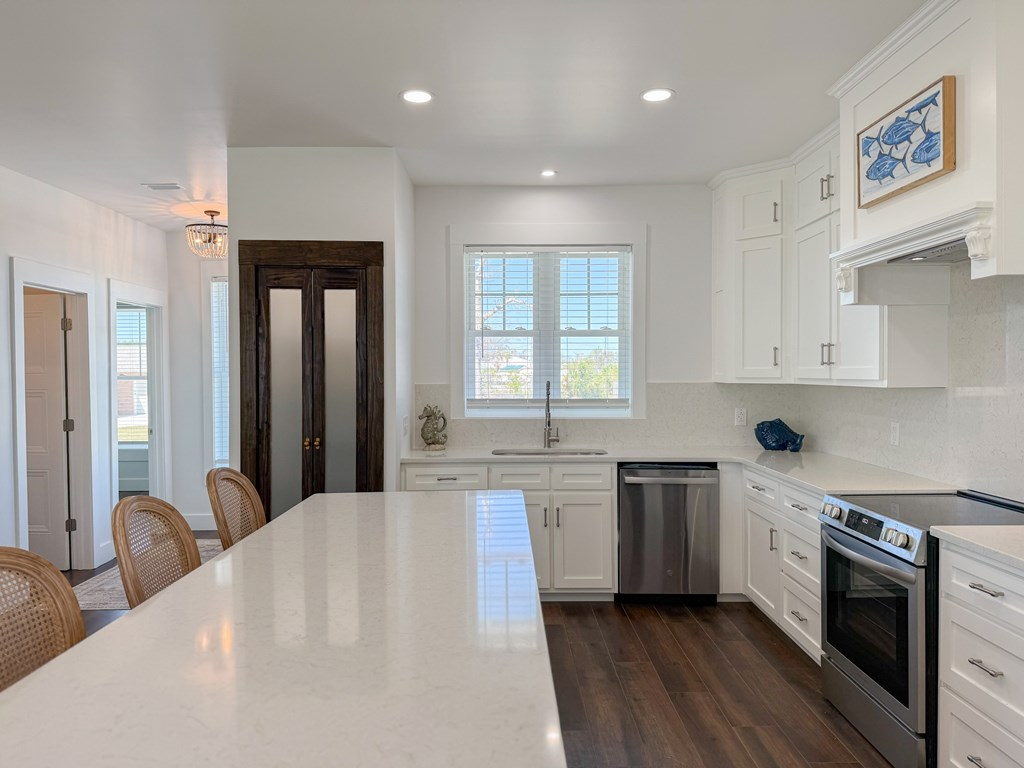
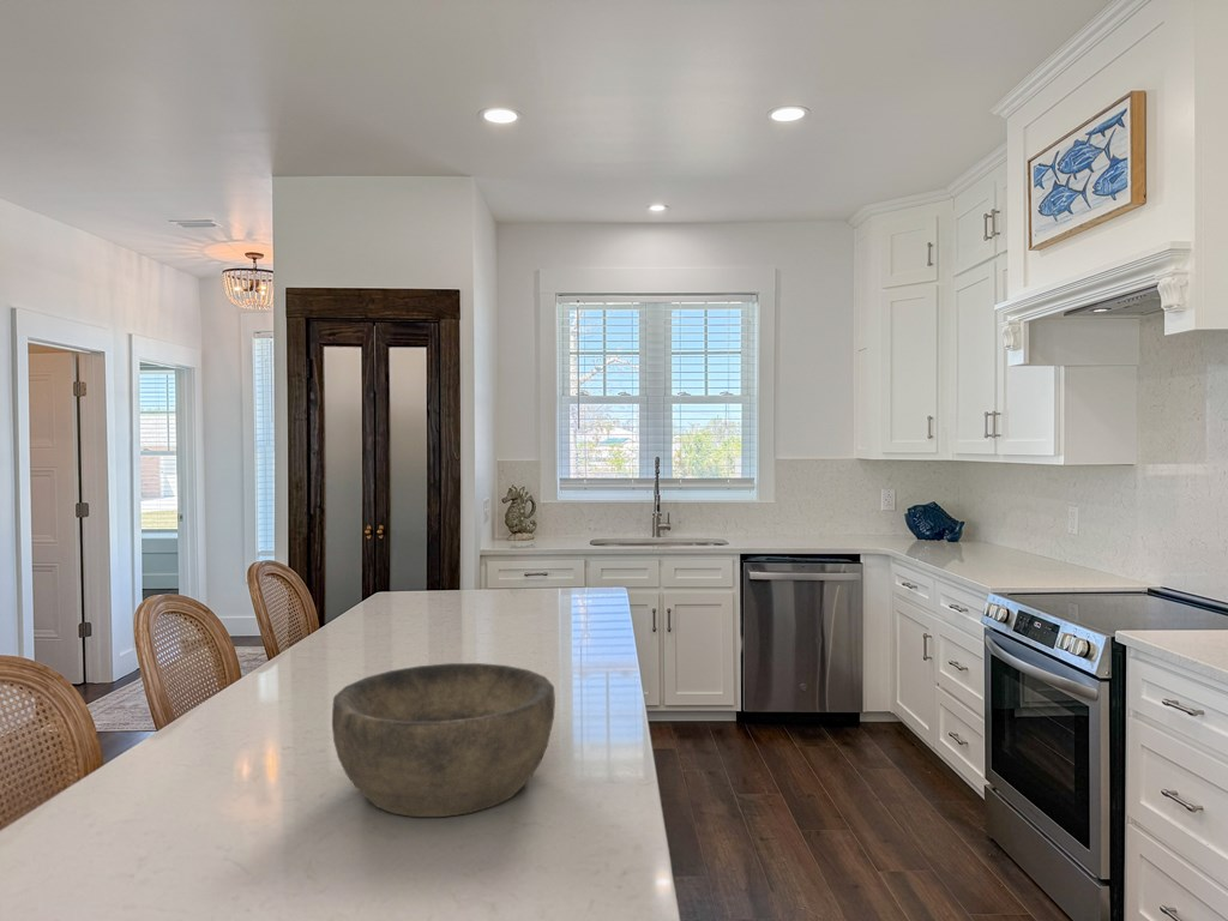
+ bowl [331,662,556,818]
